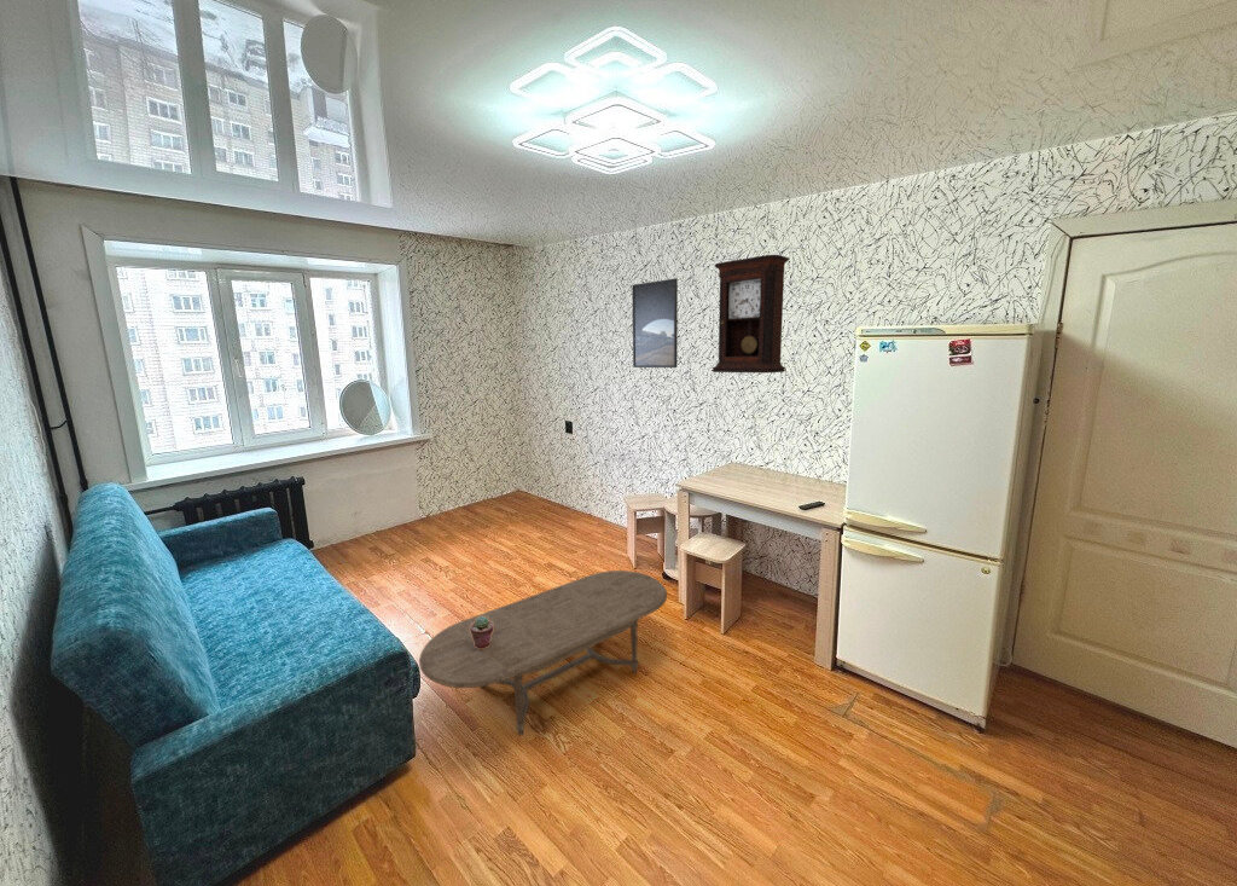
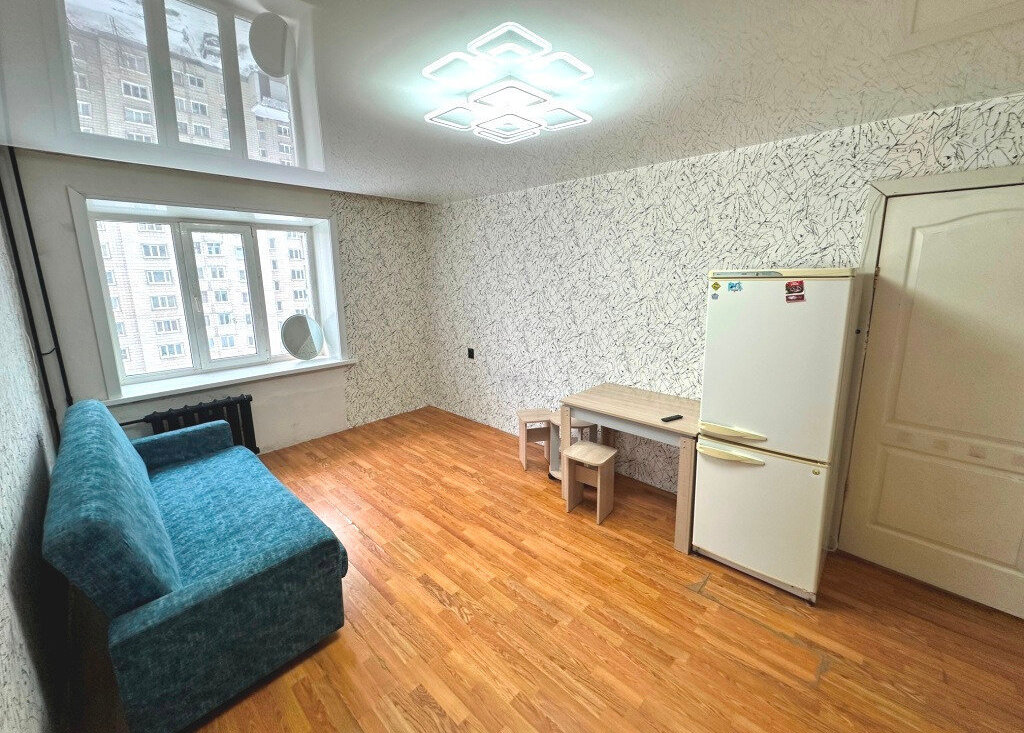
- pendulum clock [712,254,790,373]
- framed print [631,278,679,369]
- coffee table [418,569,668,736]
- potted succulent [470,616,493,648]
